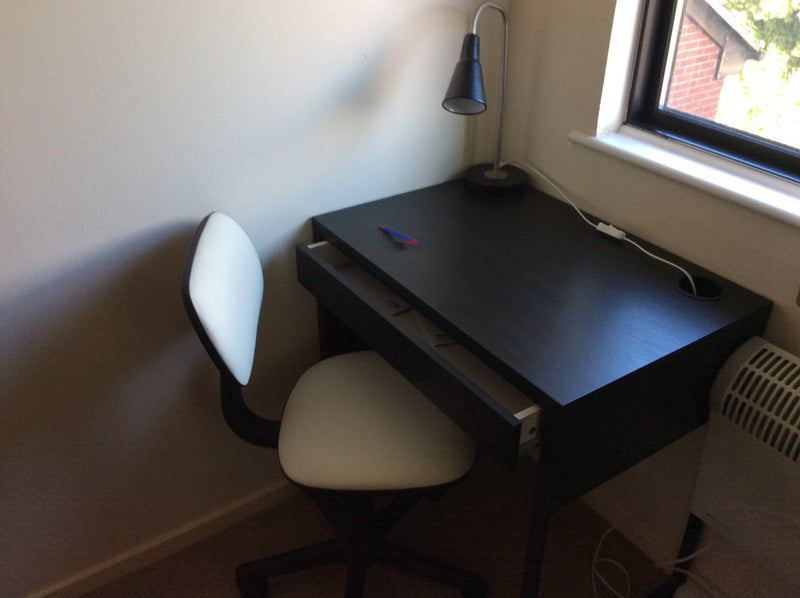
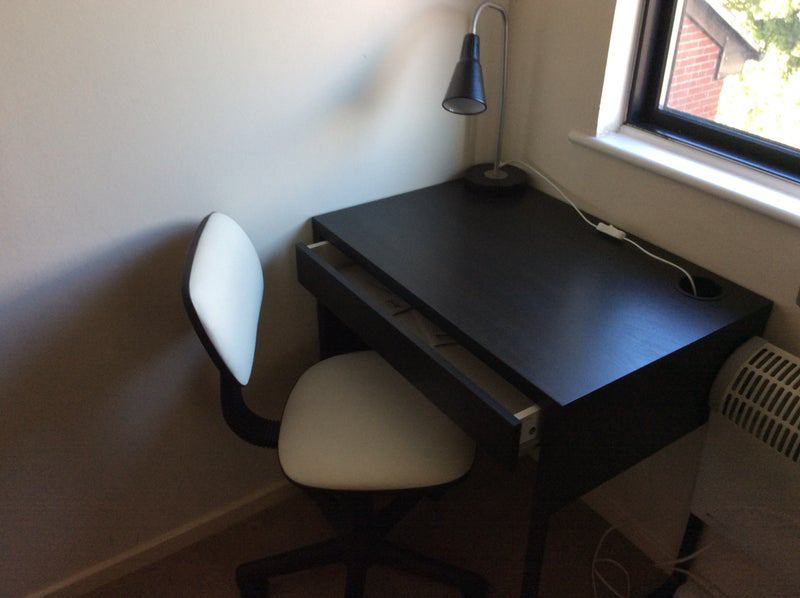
- pen [379,225,418,246]
